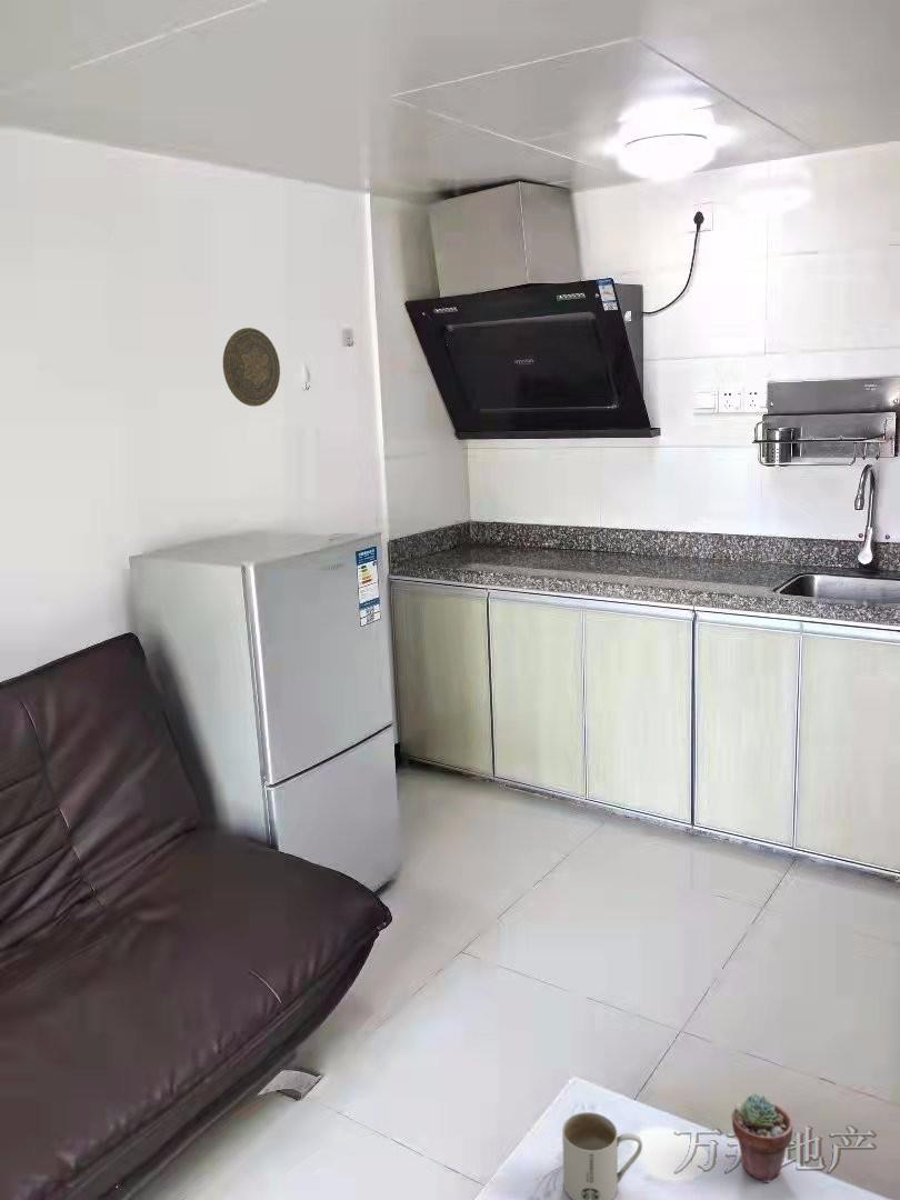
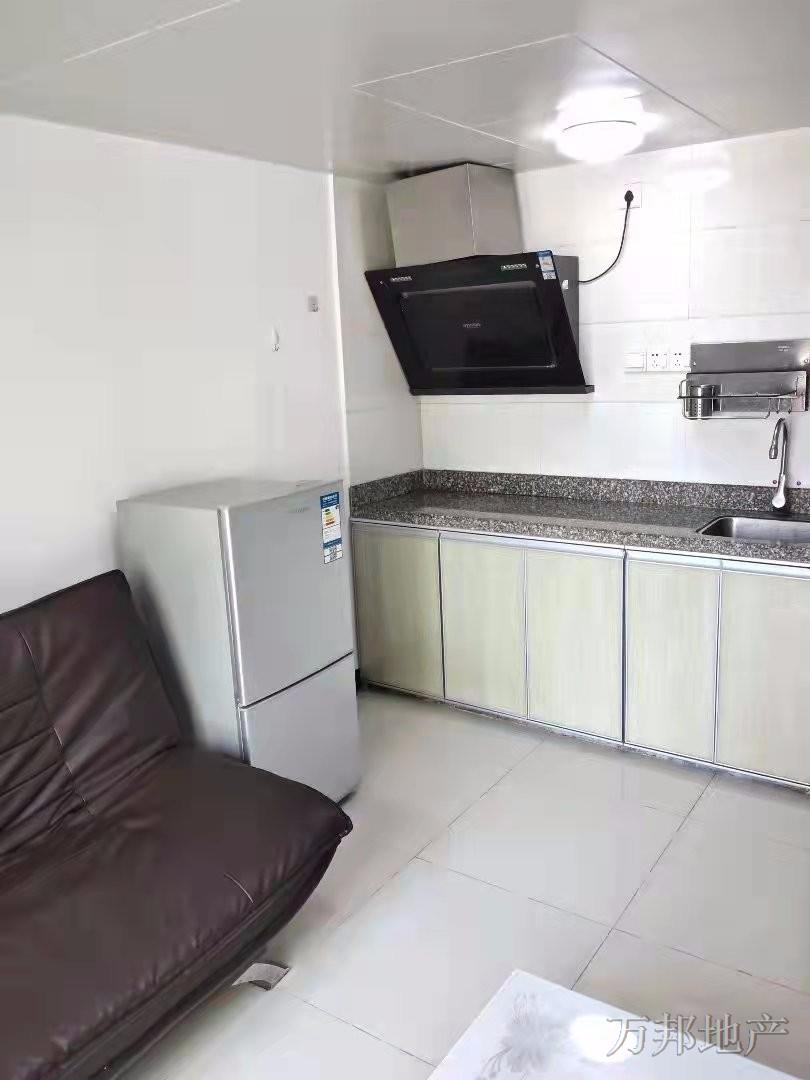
- decorative plate [222,327,281,408]
- potted succulent [731,1092,793,1184]
- mug [561,1111,643,1200]
